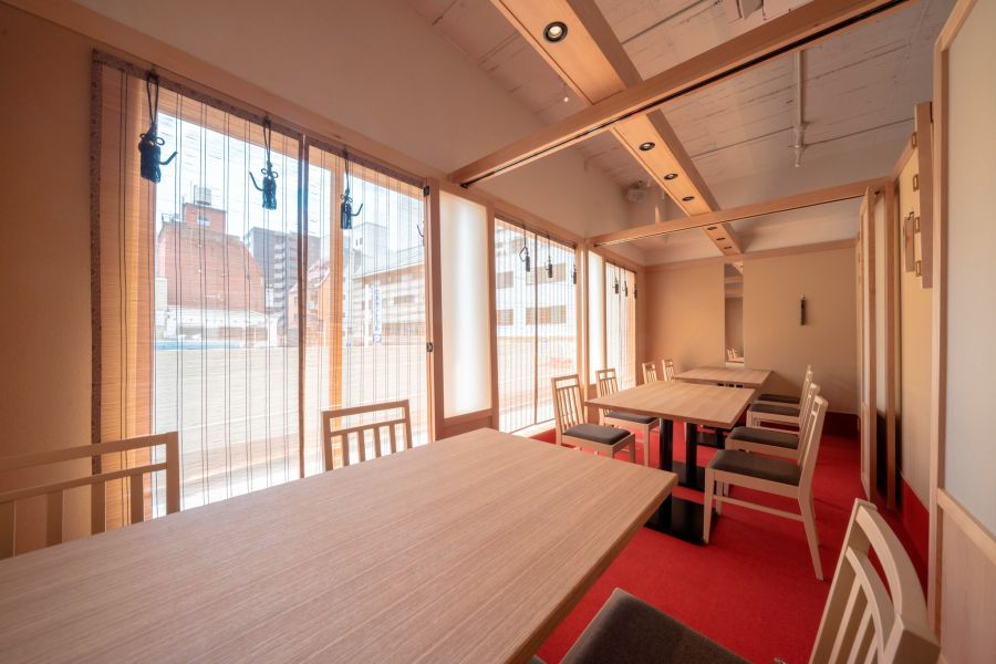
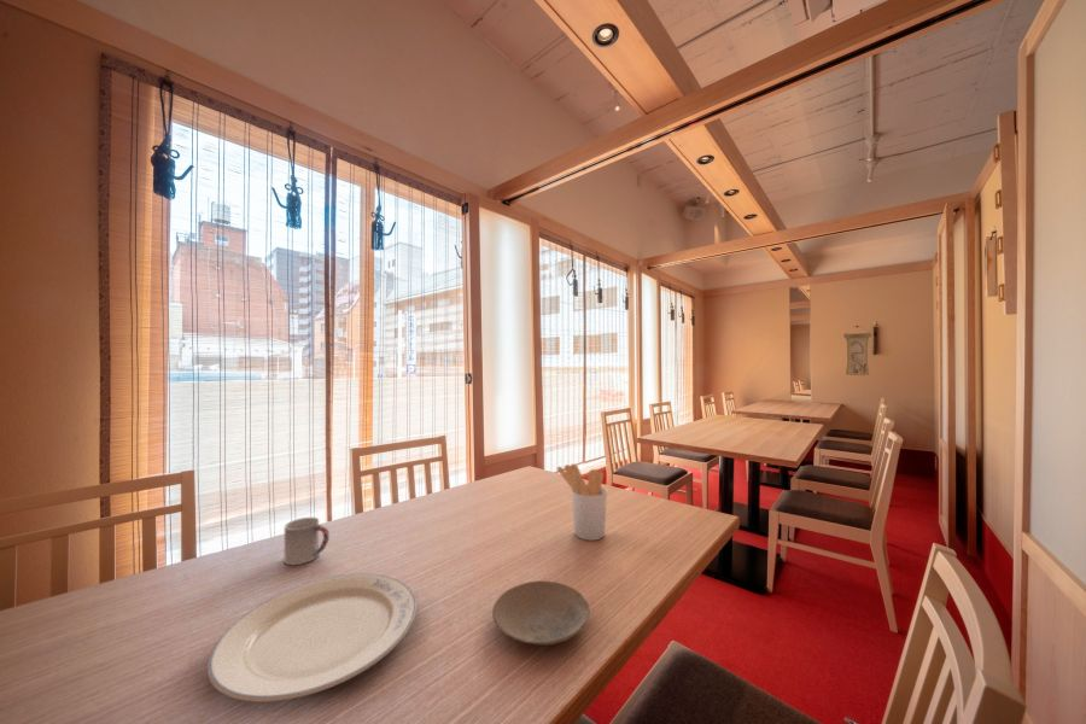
+ cup [284,516,331,566]
+ wall scroll [843,325,872,376]
+ utensil holder [556,463,608,542]
+ plate [491,580,591,647]
+ chinaware [206,572,418,703]
